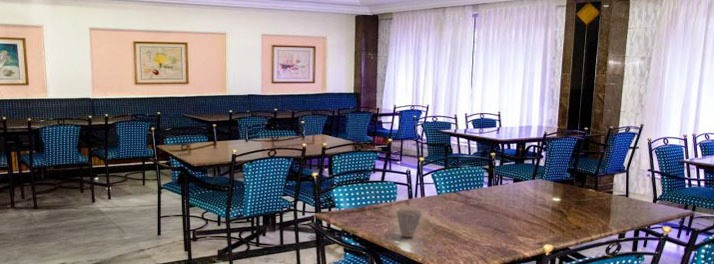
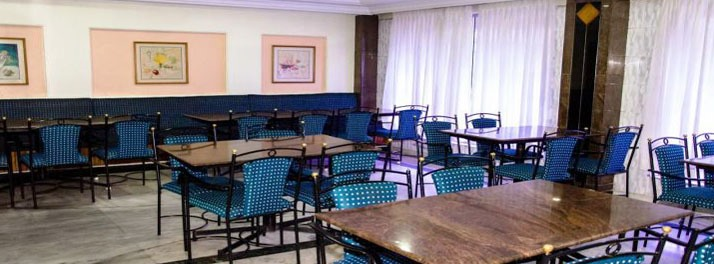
- cup [395,207,423,238]
